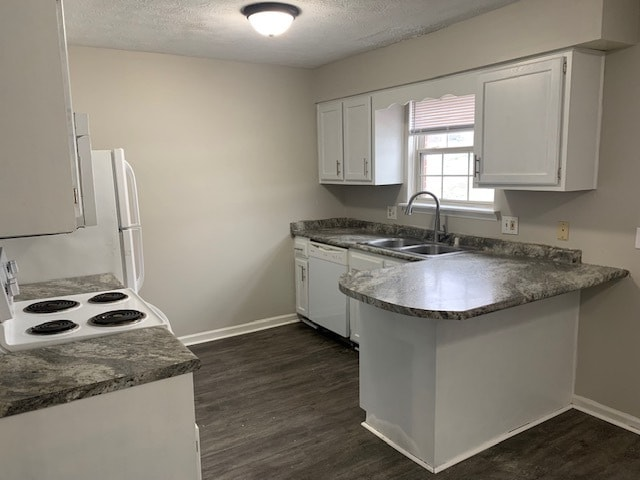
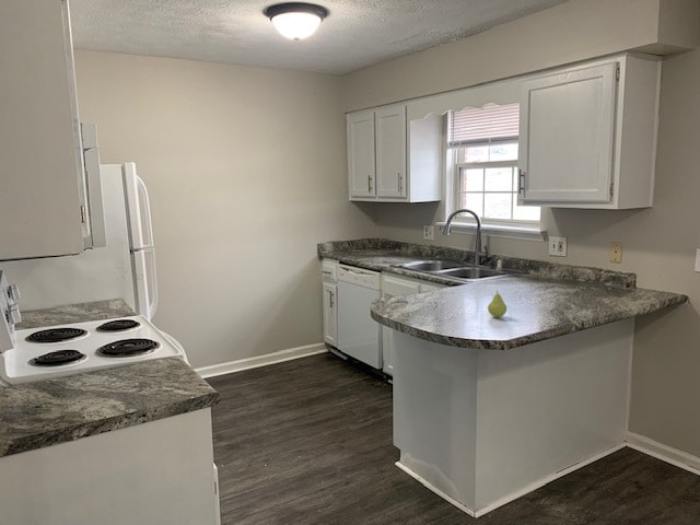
+ fruit [487,289,508,318]
